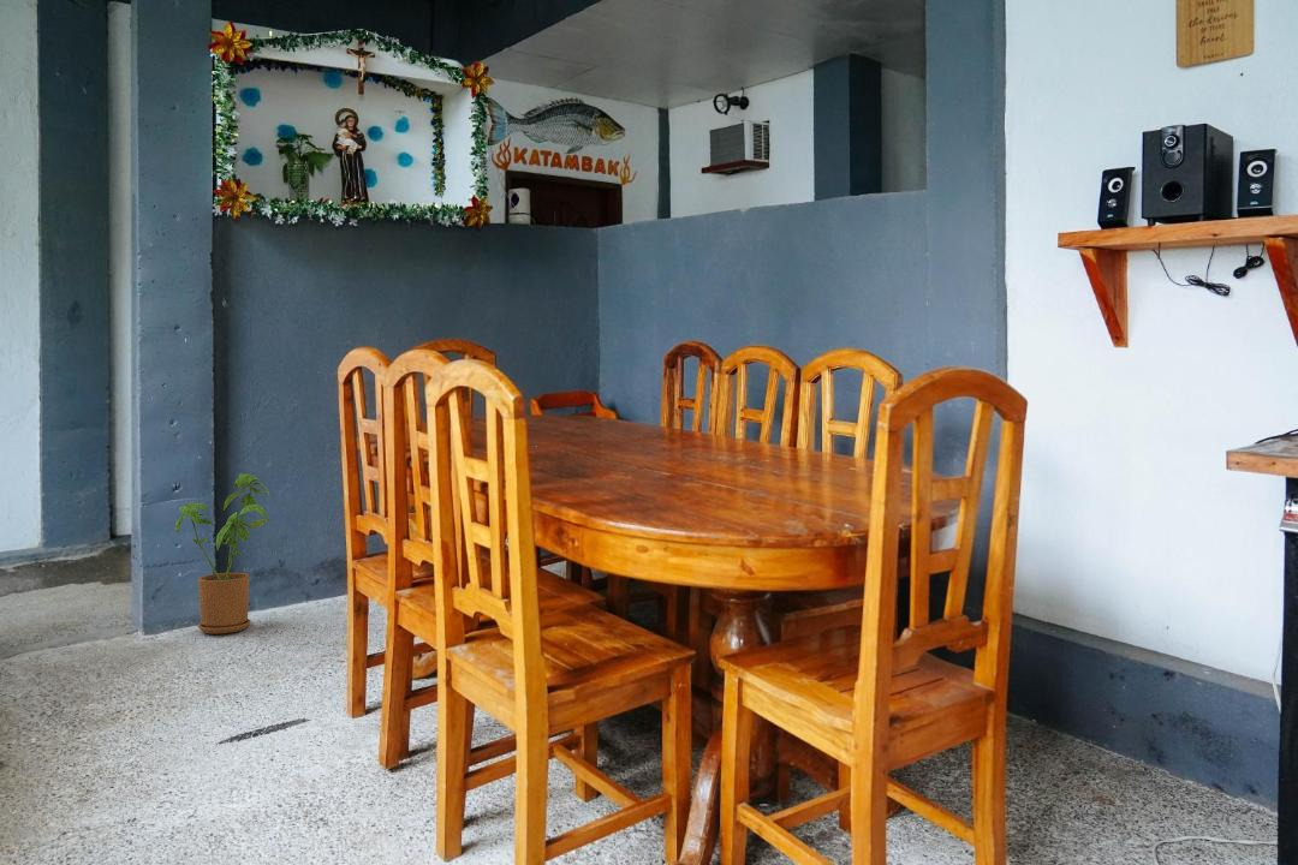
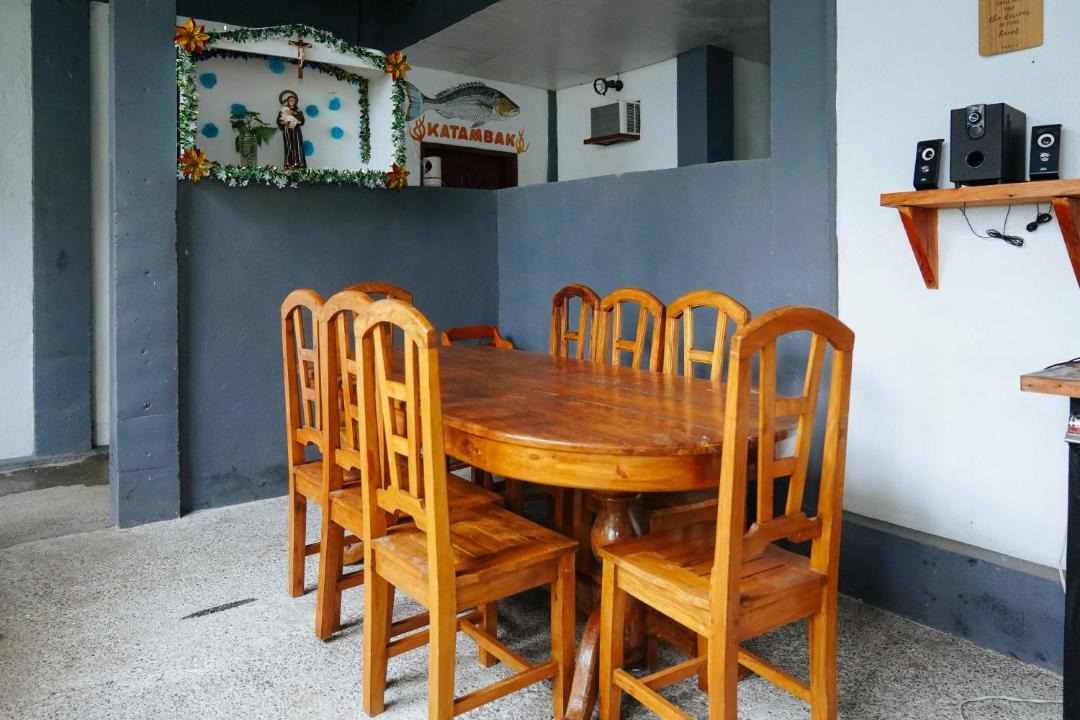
- house plant [174,472,273,634]
